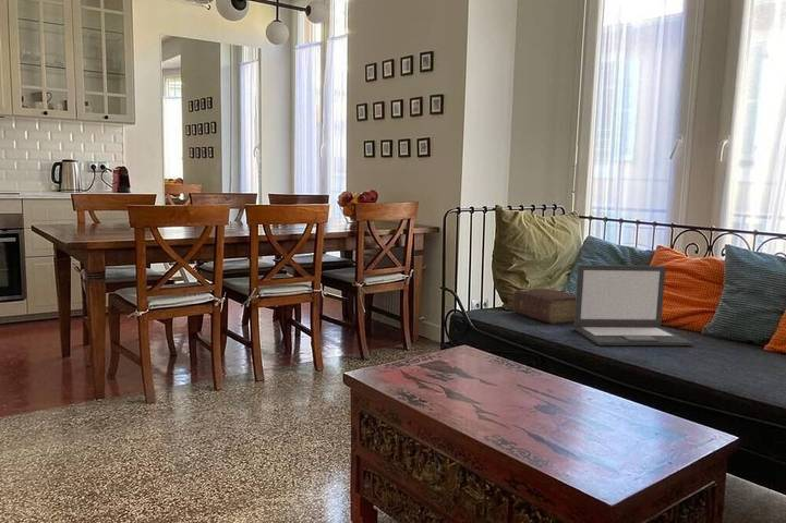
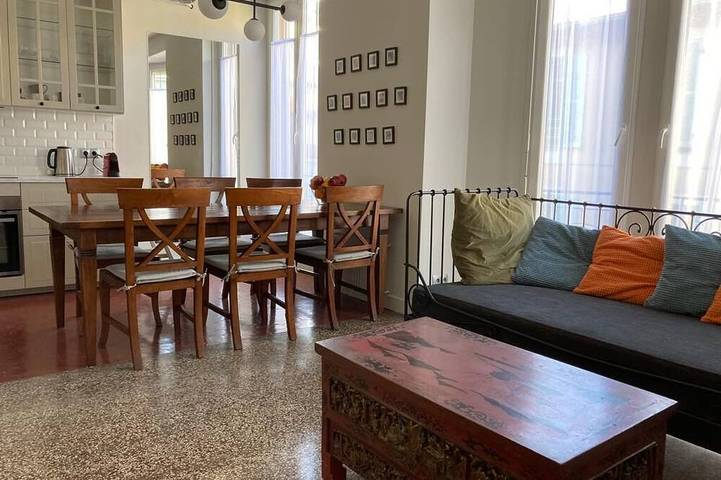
- laptop [573,264,694,346]
- bible [511,288,576,326]
